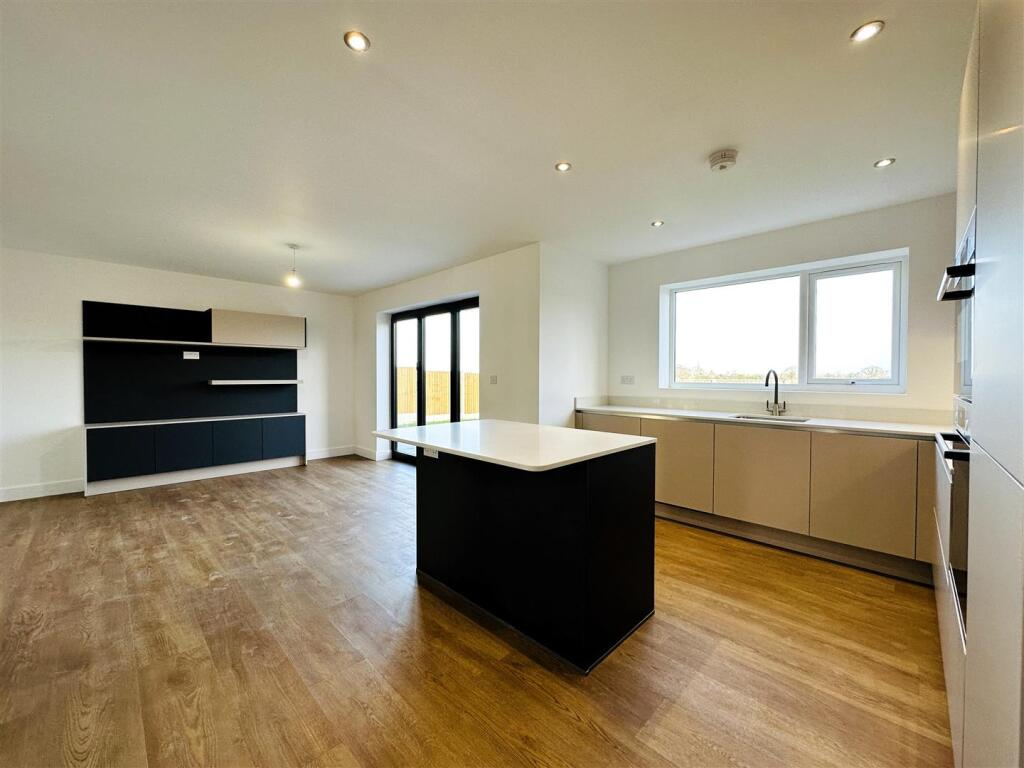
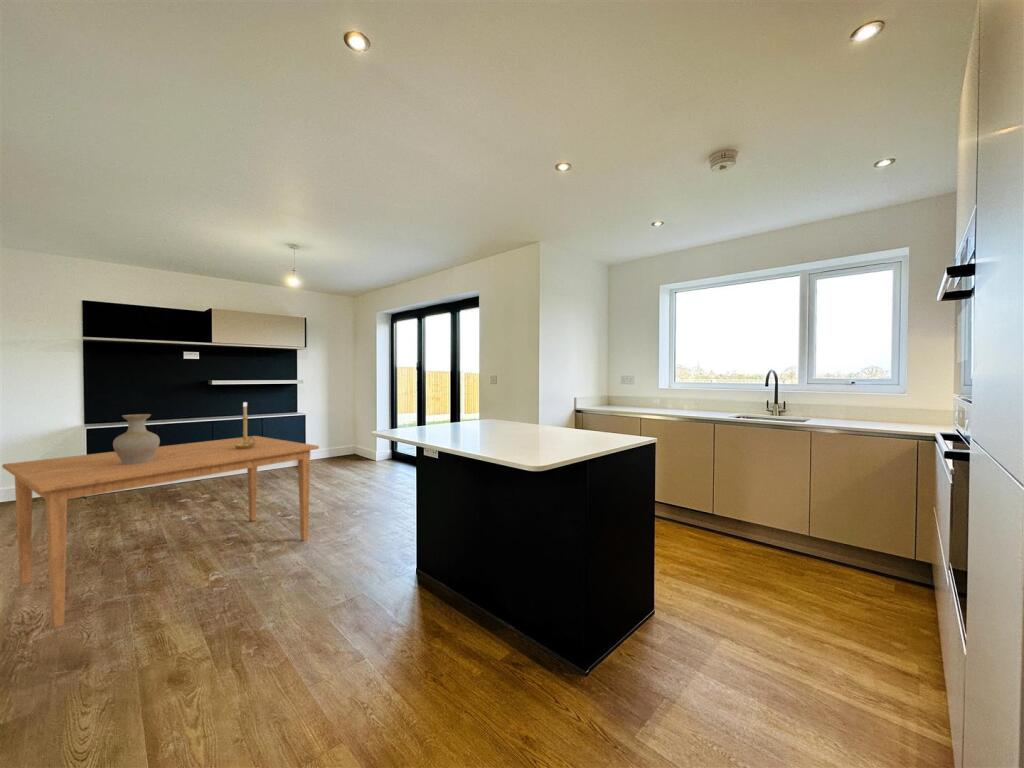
+ vase [112,413,161,465]
+ dining table [1,435,320,629]
+ candle holder [234,401,257,449]
